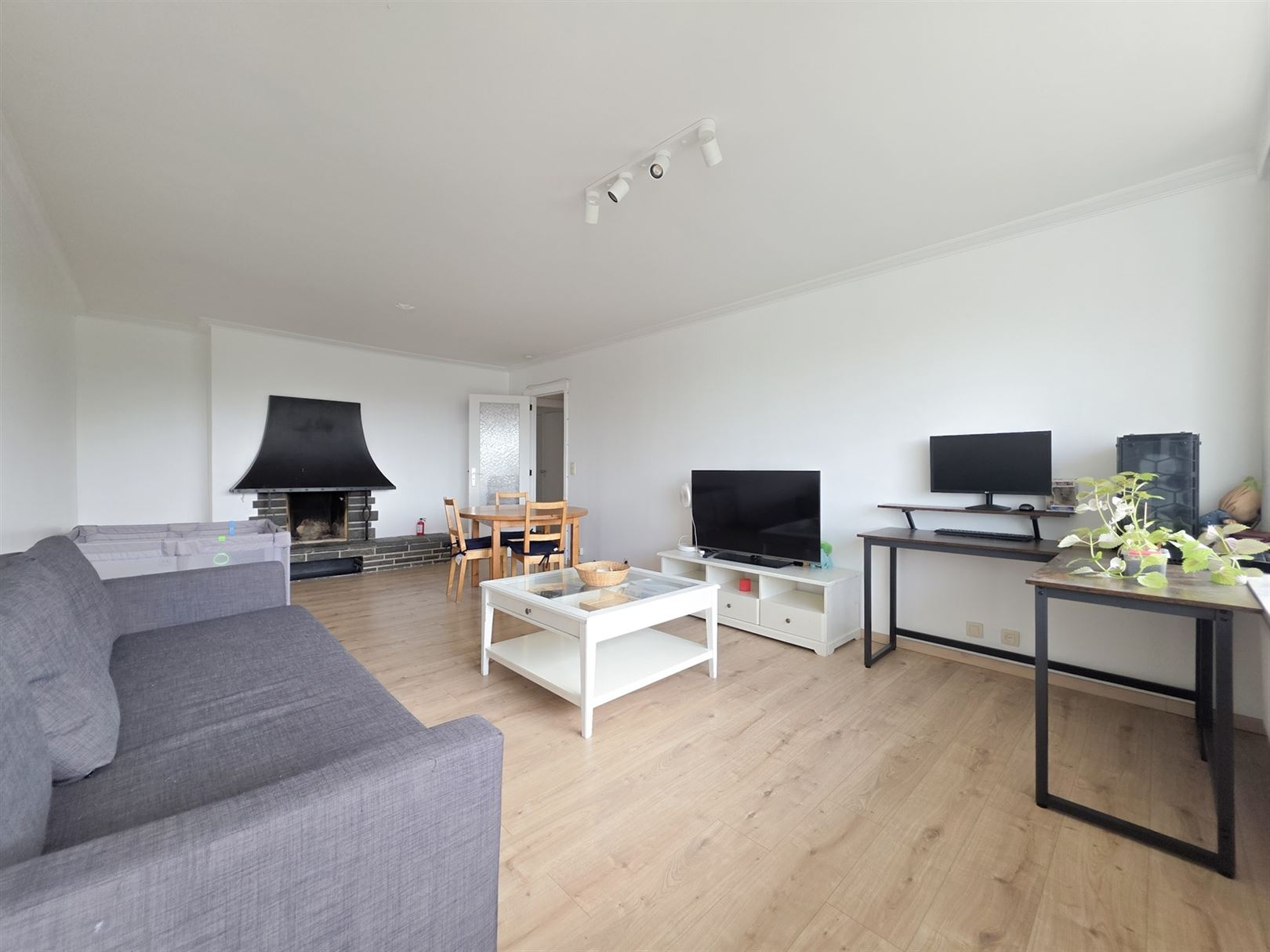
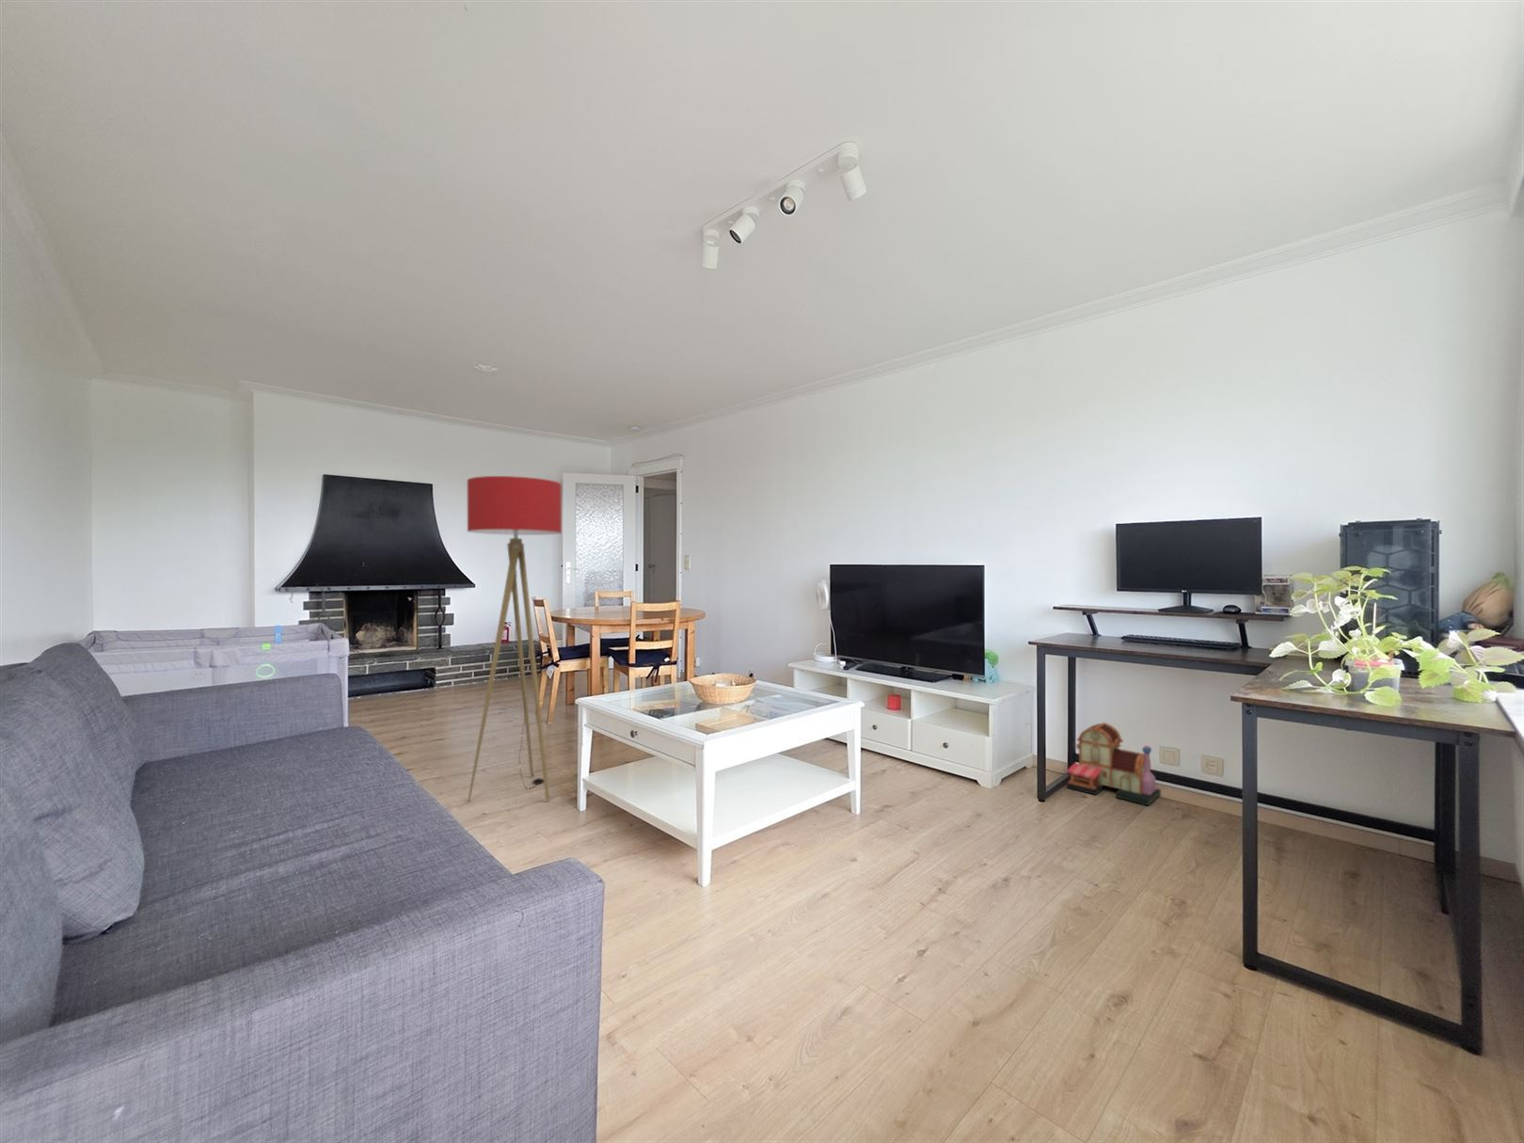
+ floor lamp [467,475,563,802]
+ toy house [1066,722,1162,806]
